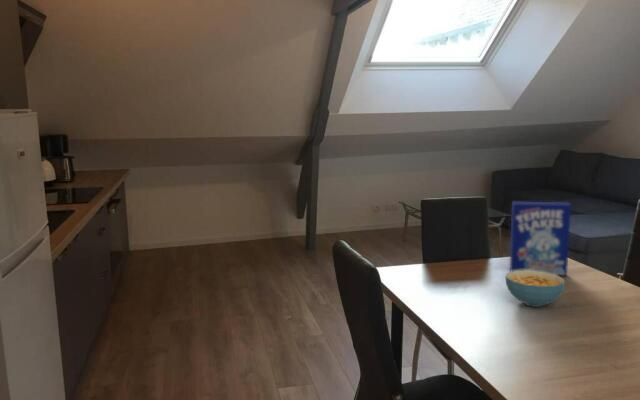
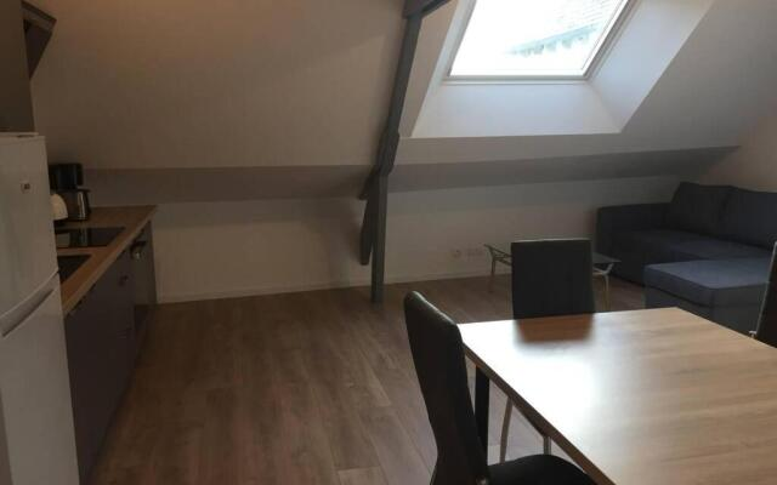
- cereal bowl [504,270,566,308]
- cereal box [509,201,572,277]
